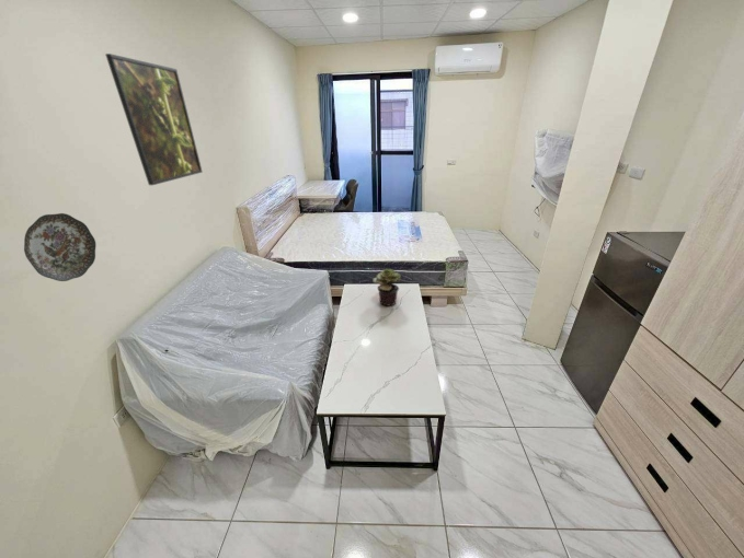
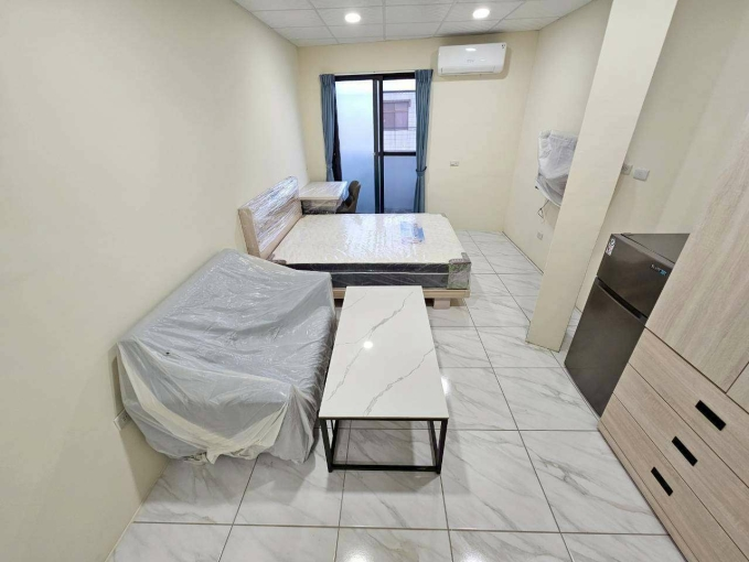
- decorative plate [23,212,96,282]
- potted plant [371,268,402,307]
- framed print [104,53,204,186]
